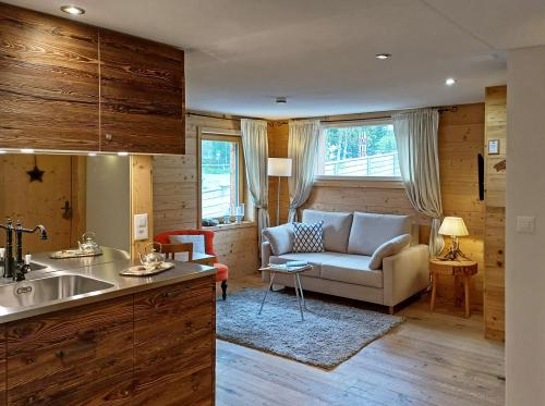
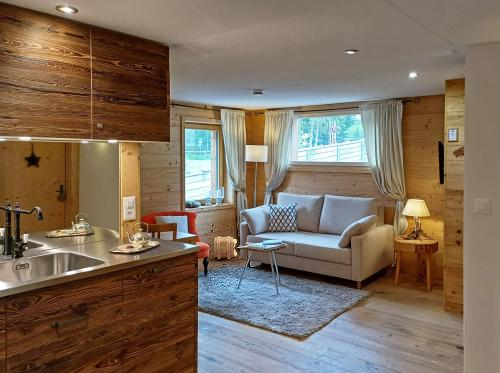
+ pouch [213,235,238,260]
